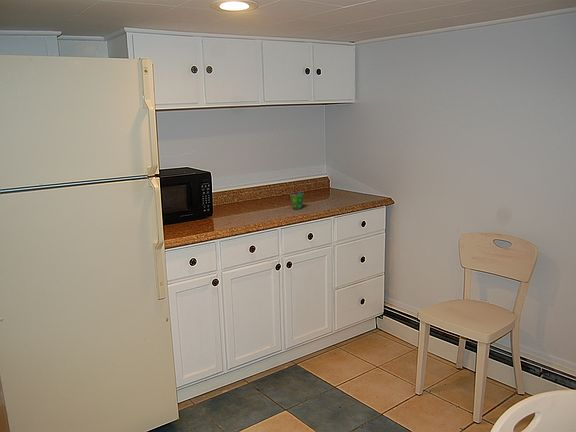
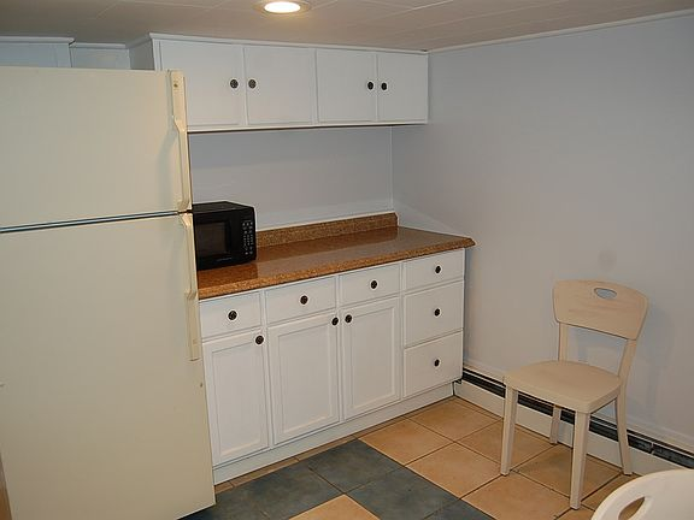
- cup [287,191,305,210]
